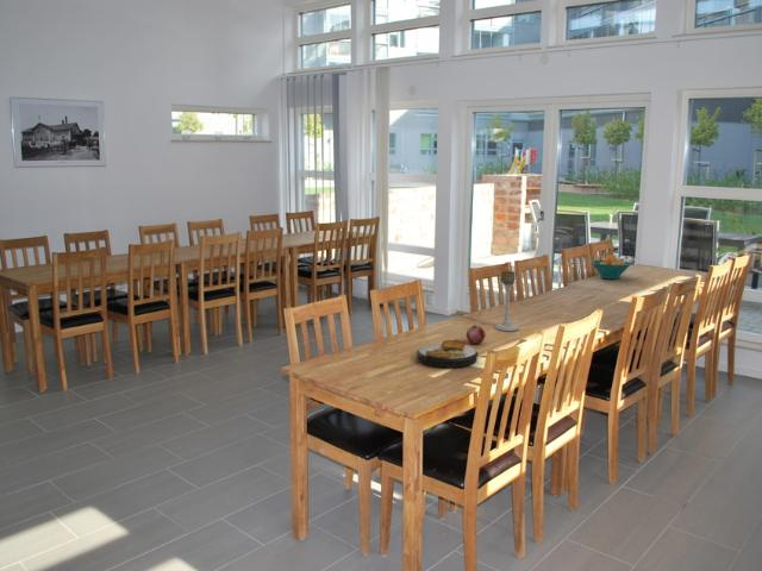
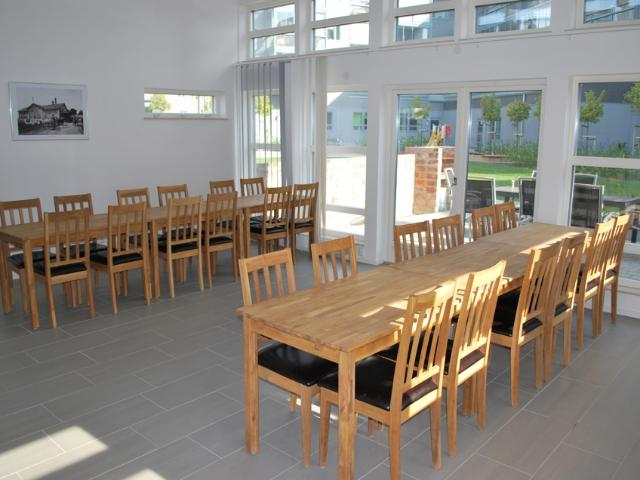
- fruit bowl [589,255,632,280]
- fruit [466,324,487,345]
- plate [416,339,480,368]
- candle holder [494,270,519,332]
